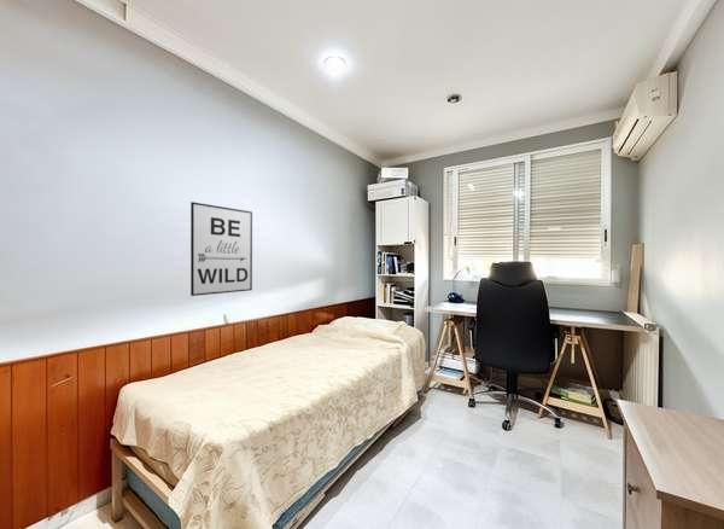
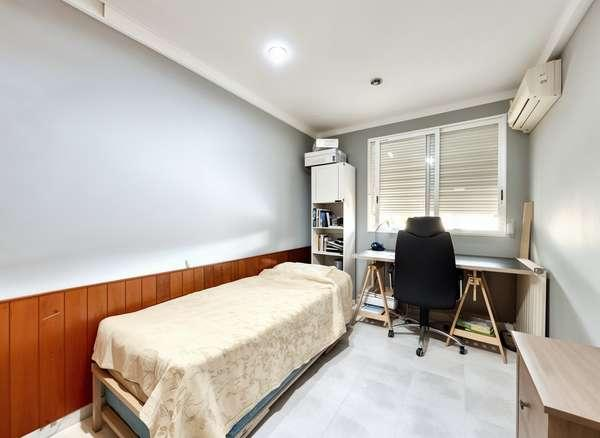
- wall art [189,200,253,297]
